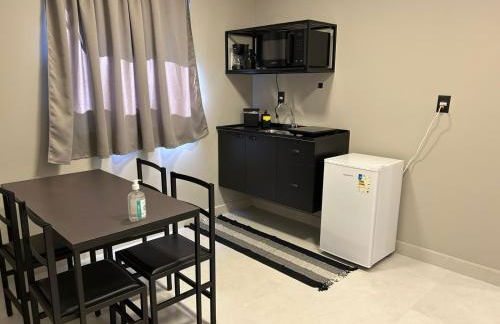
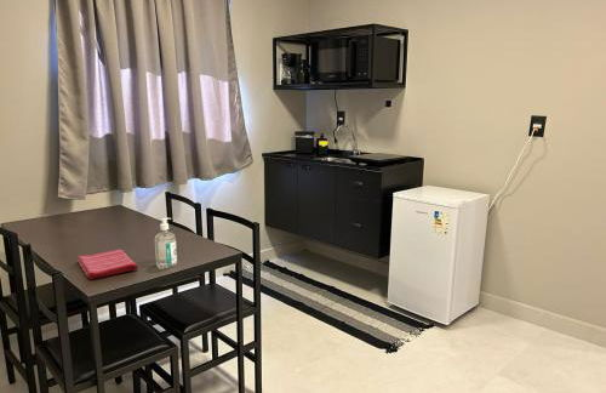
+ dish towel [76,249,139,280]
